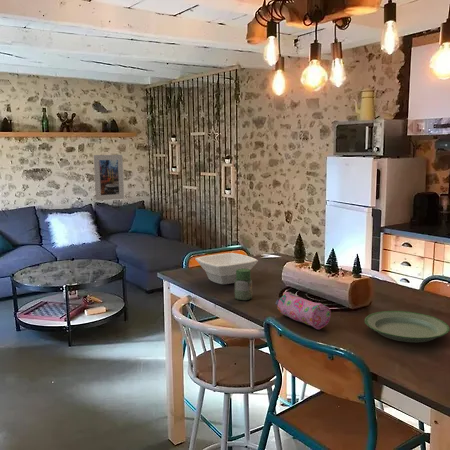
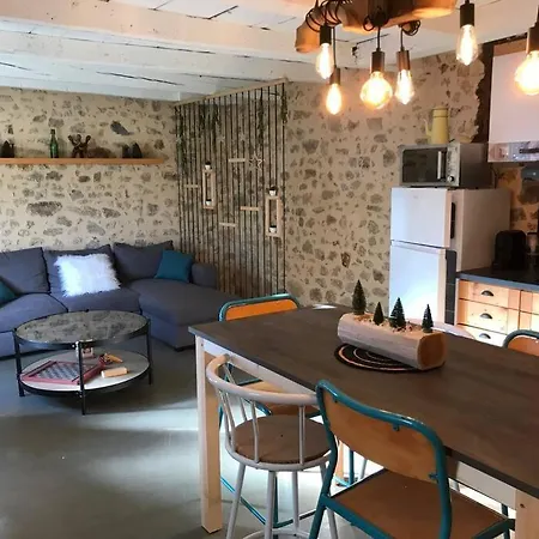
- bowl [195,252,259,285]
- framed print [93,154,125,201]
- jar [234,269,253,301]
- plate [364,310,450,343]
- pencil case [275,291,332,330]
